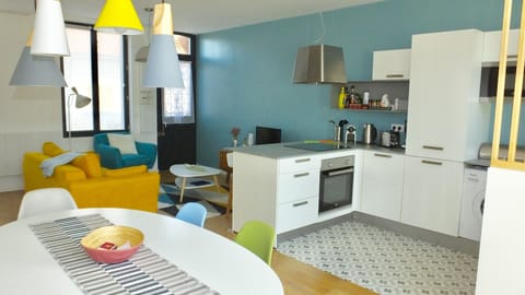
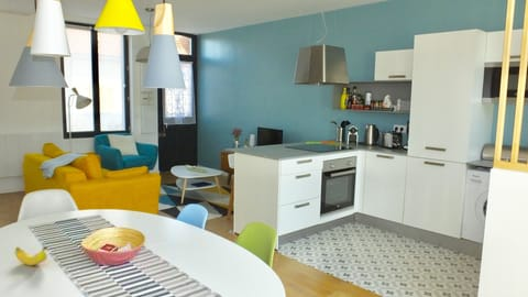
+ banana [14,245,50,266]
